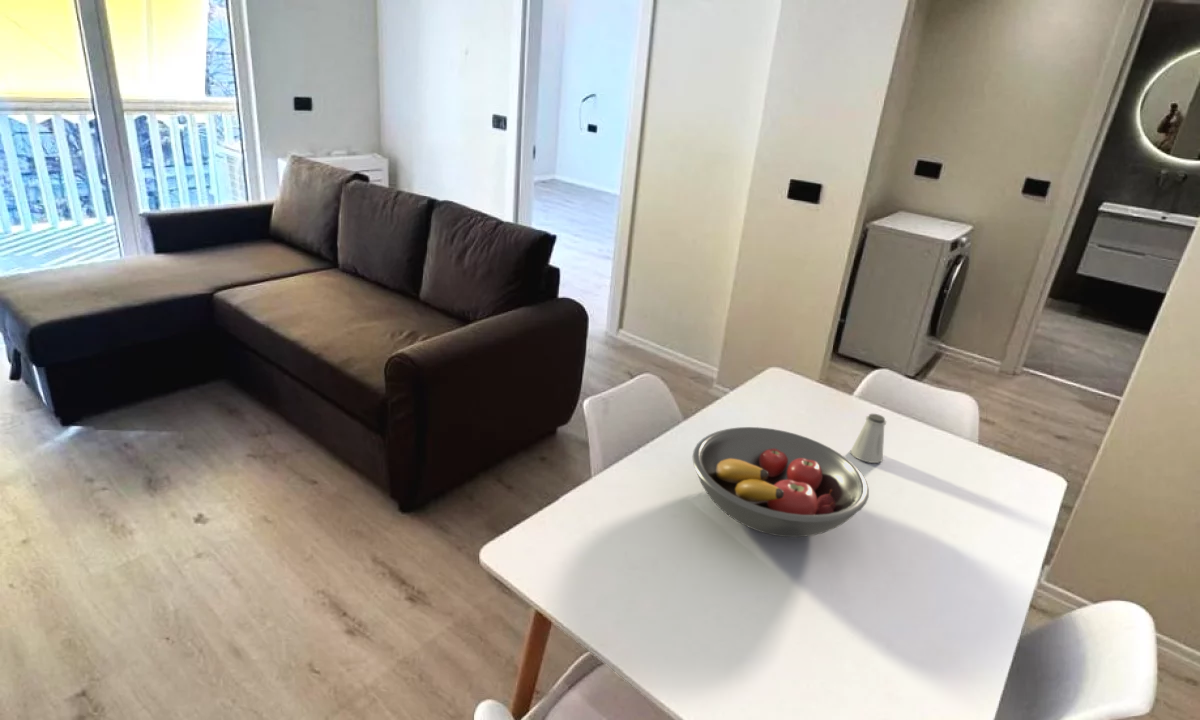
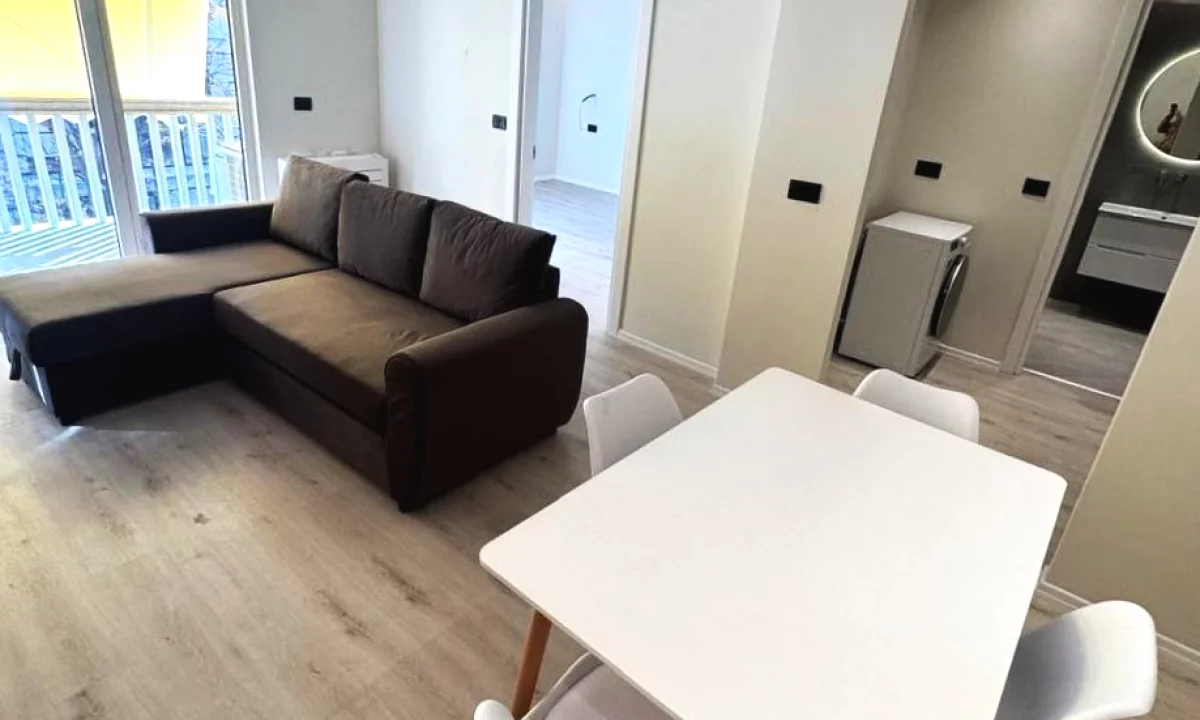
- fruit bowl [692,426,870,538]
- saltshaker [850,413,887,464]
